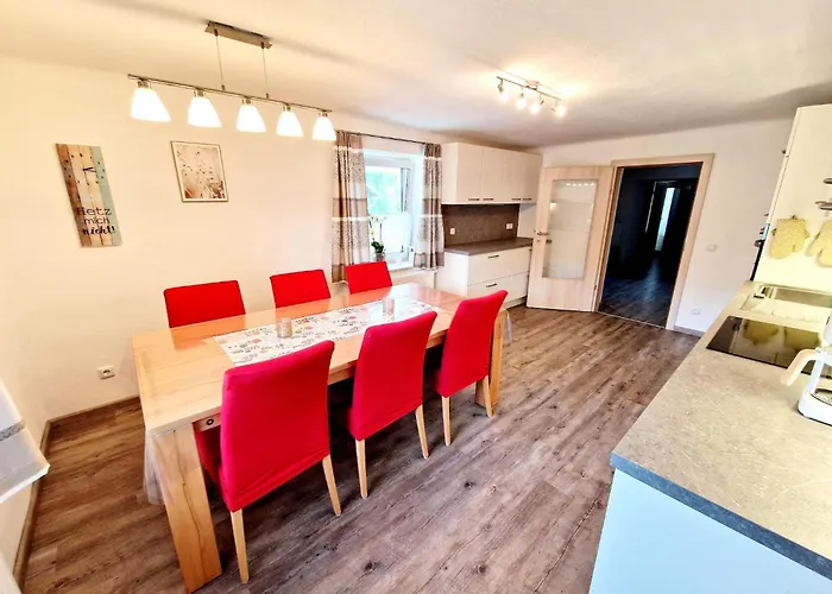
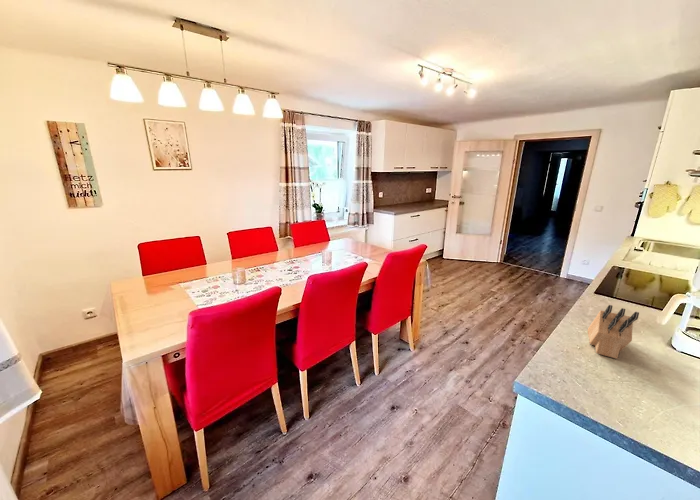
+ knife block [587,304,640,360]
